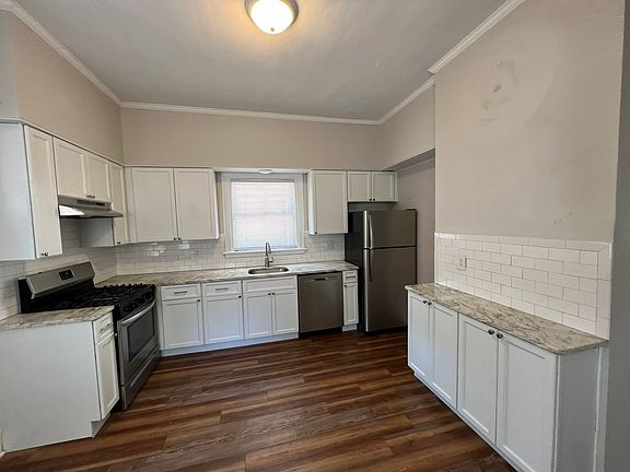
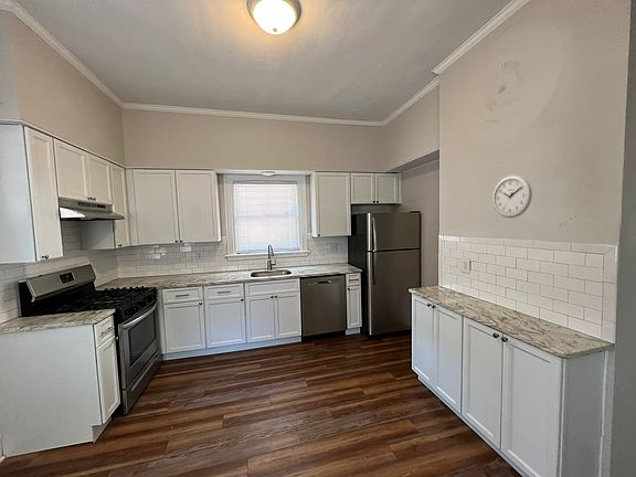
+ wall clock [491,174,533,219]
